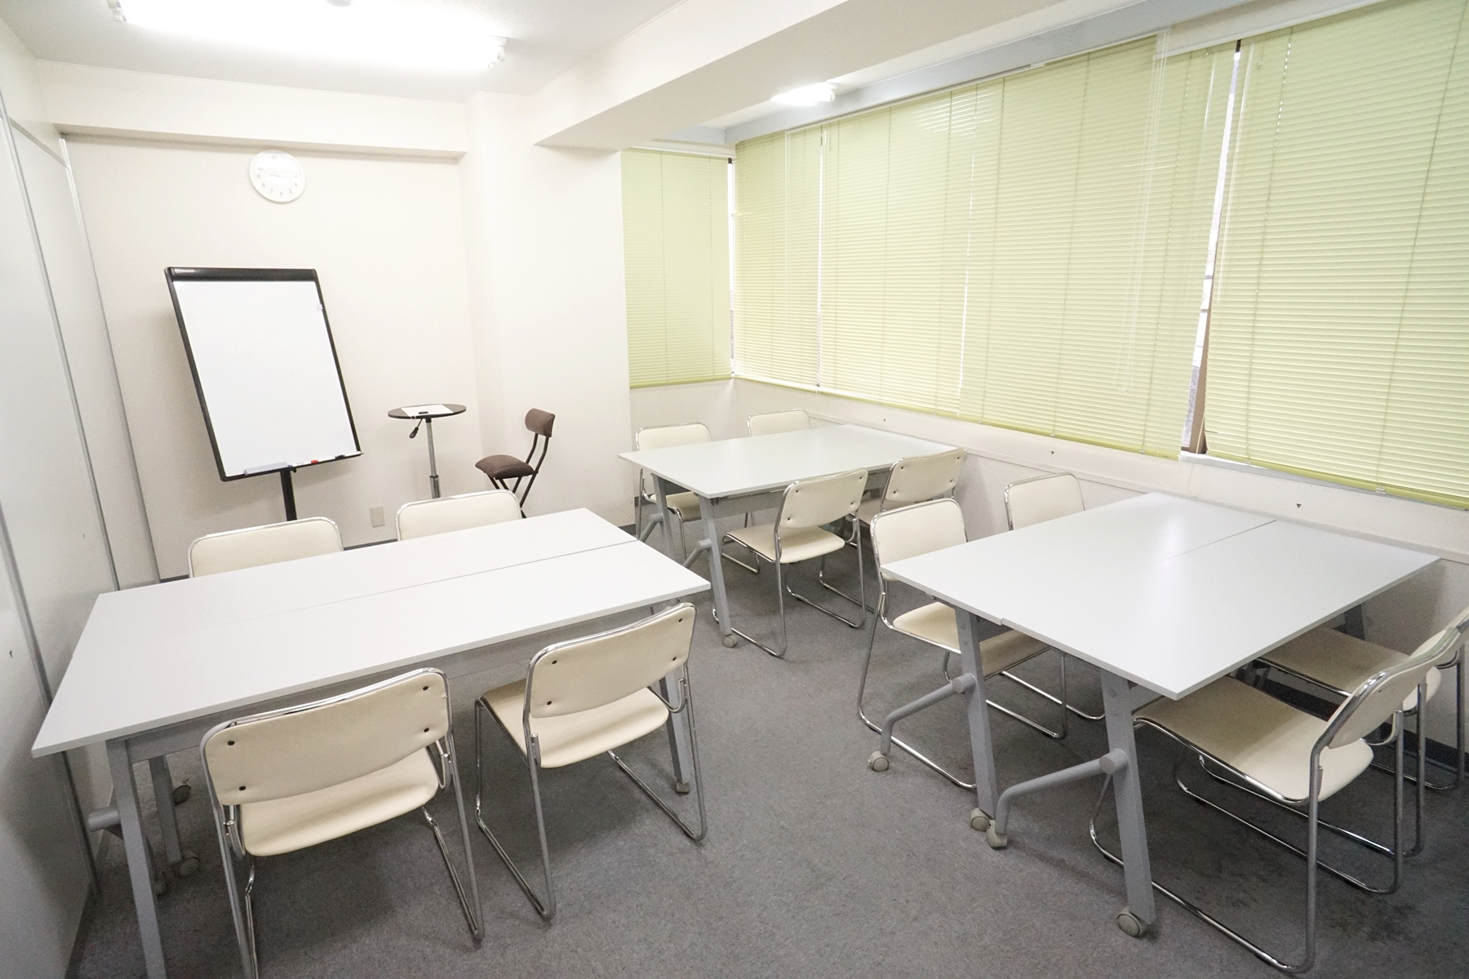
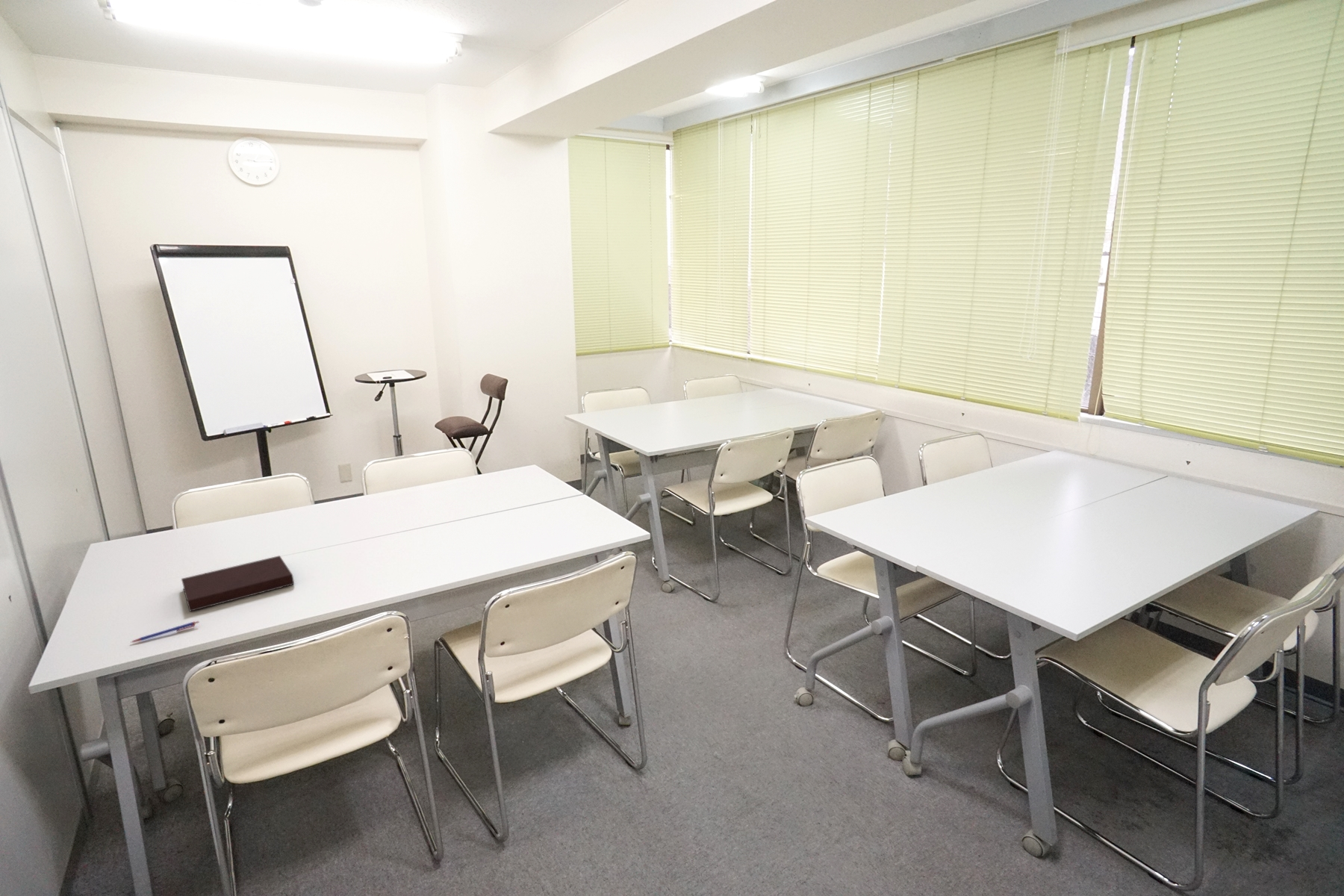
+ notebook [181,555,295,612]
+ pen [131,620,199,643]
